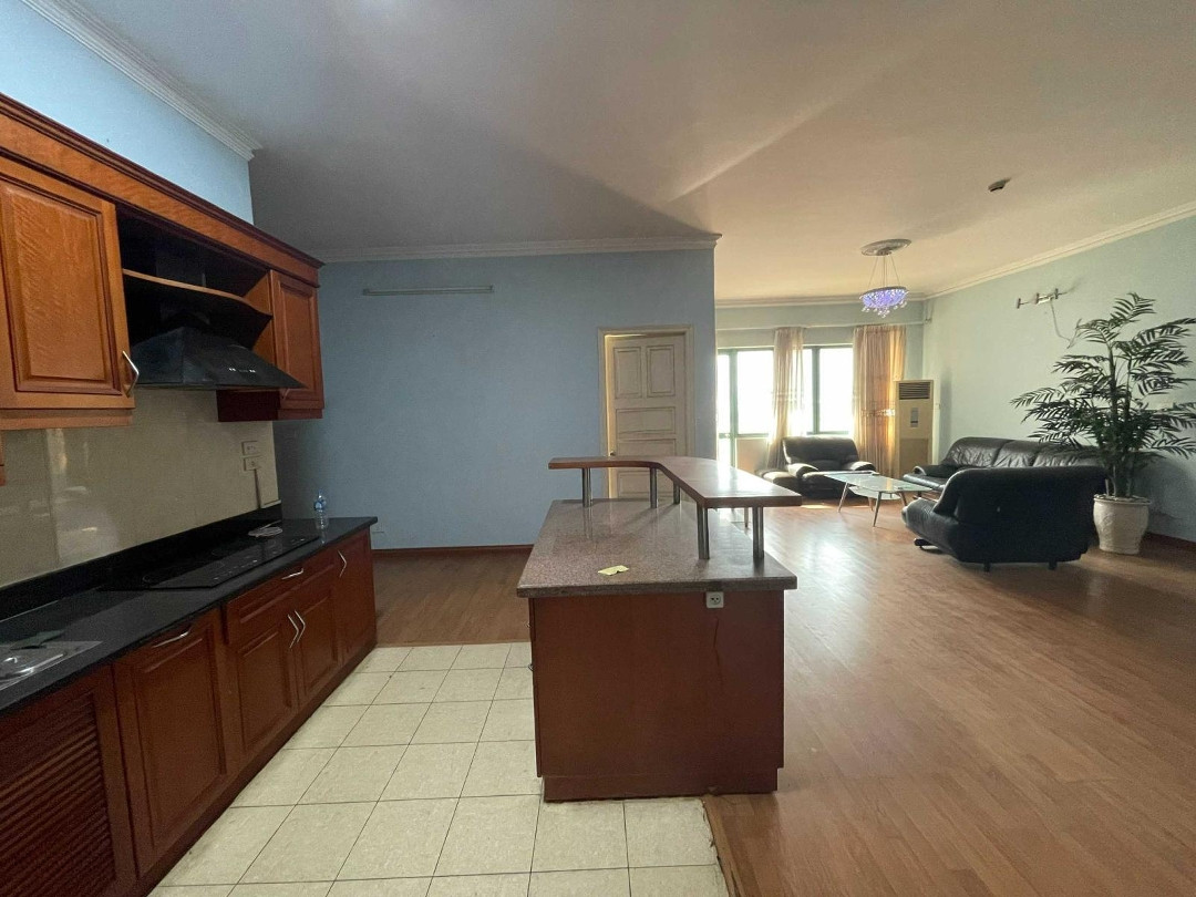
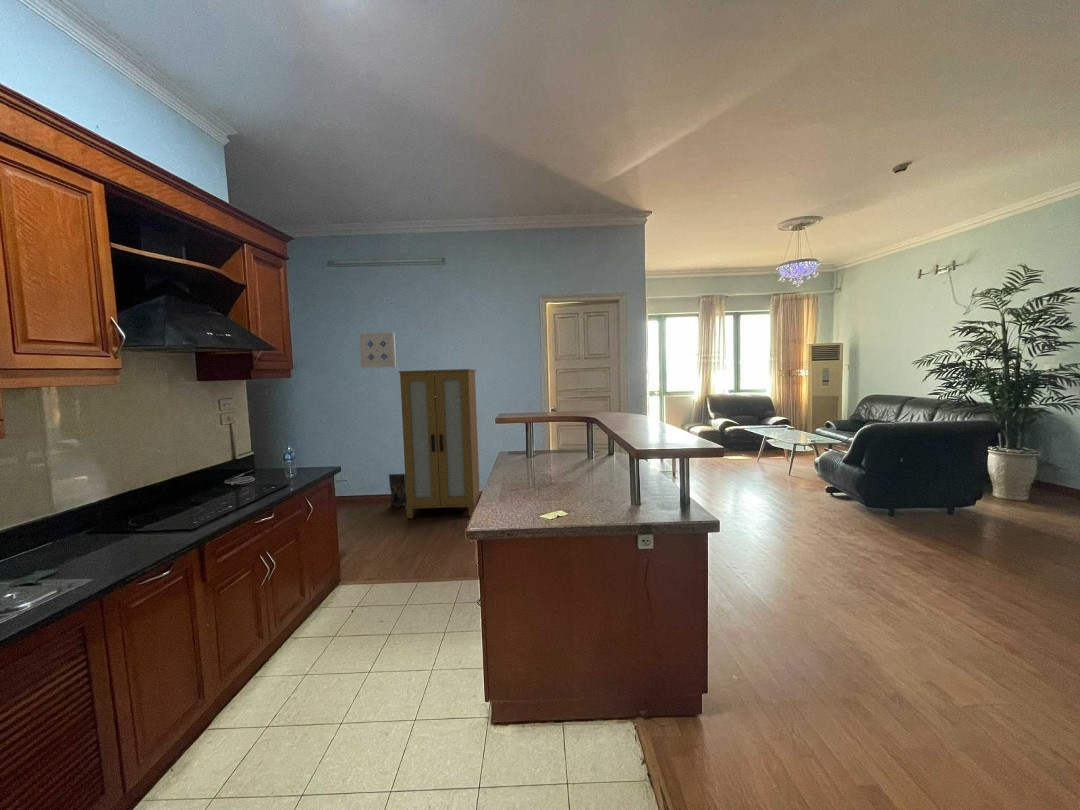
+ bag [388,473,407,507]
+ wall art [358,331,397,369]
+ cabinet [398,368,482,519]
